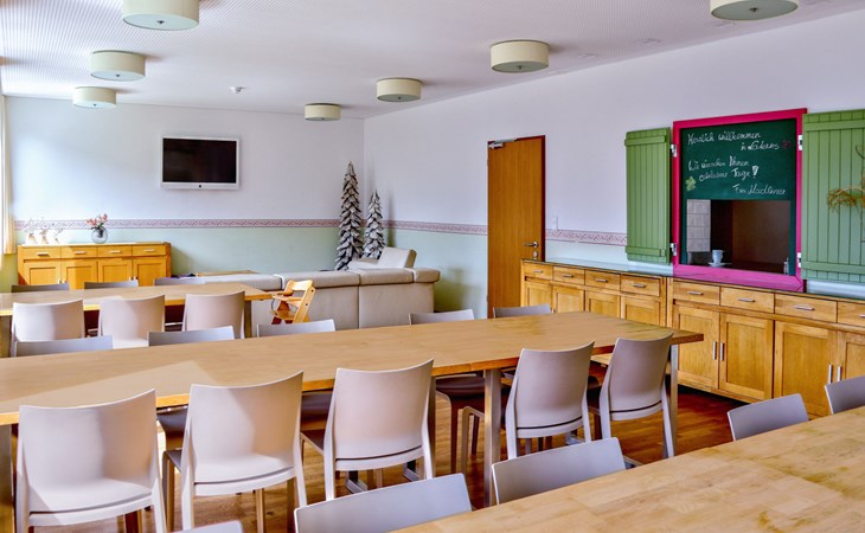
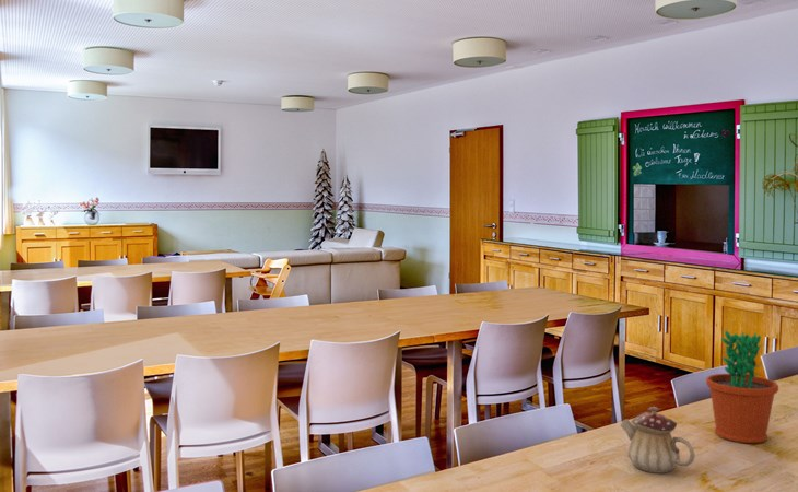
+ teapot [619,406,696,475]
+ flower pot [705,329,779,444]
